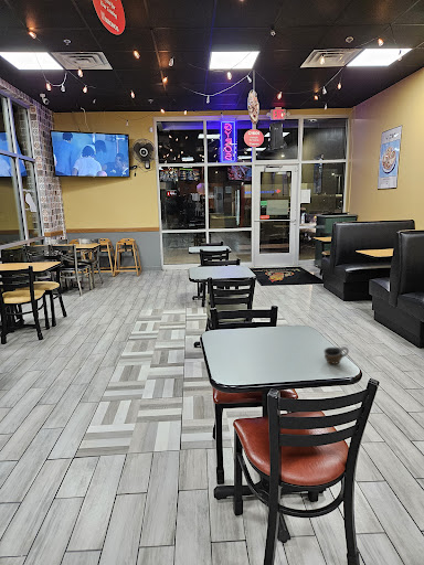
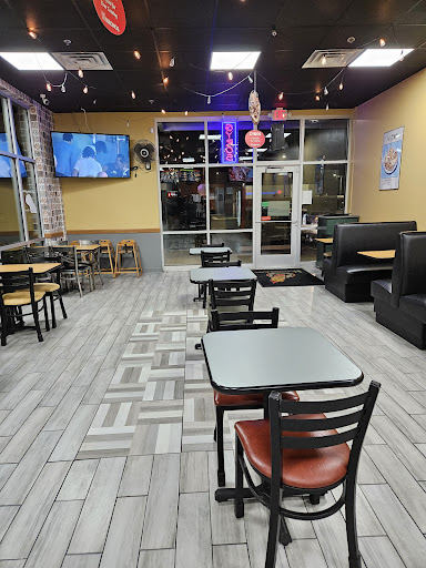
- cup [322,345,350,365]
